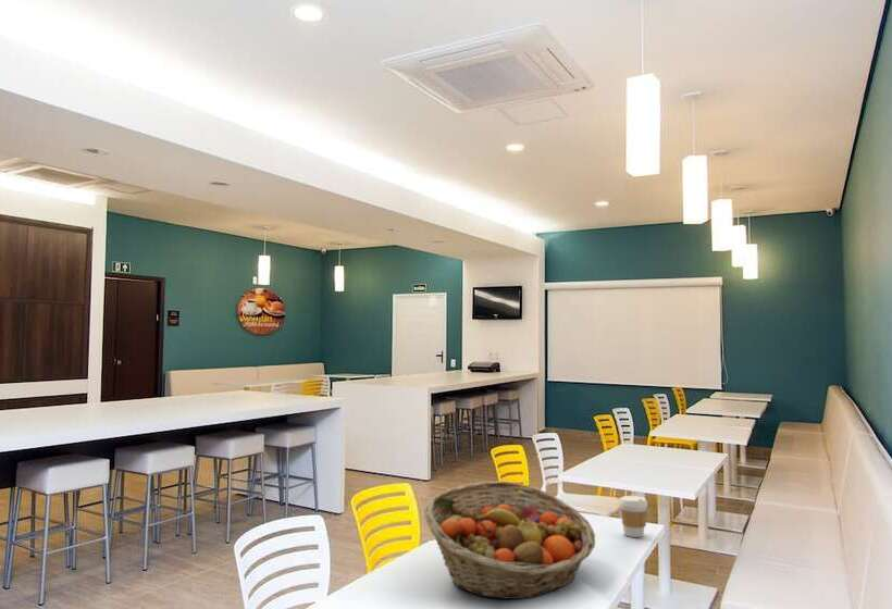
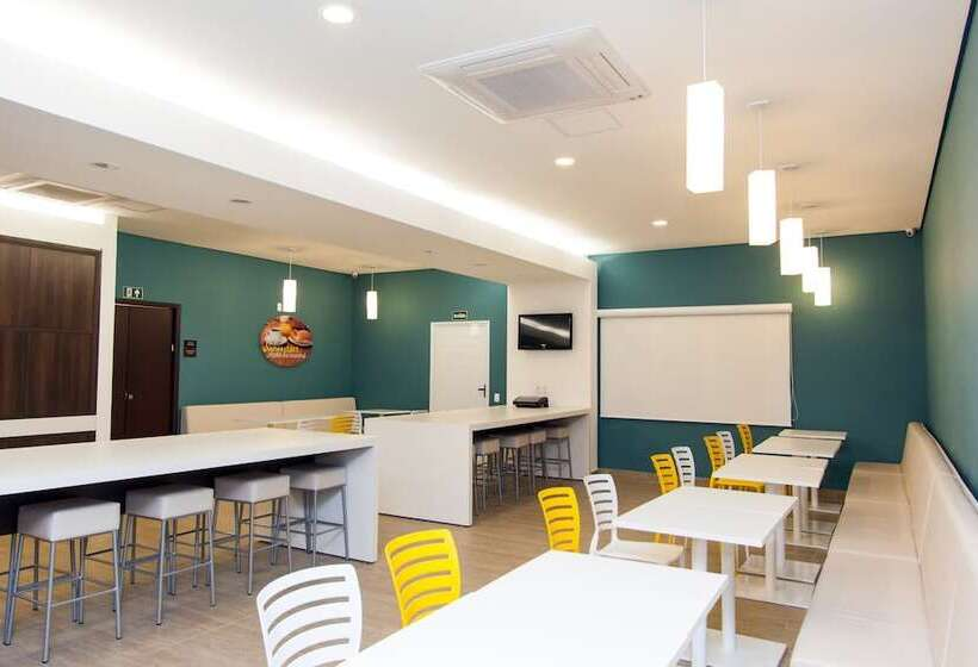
- fruit basket [423,480,596,600]
- coffee cup [619,495,648,538]
